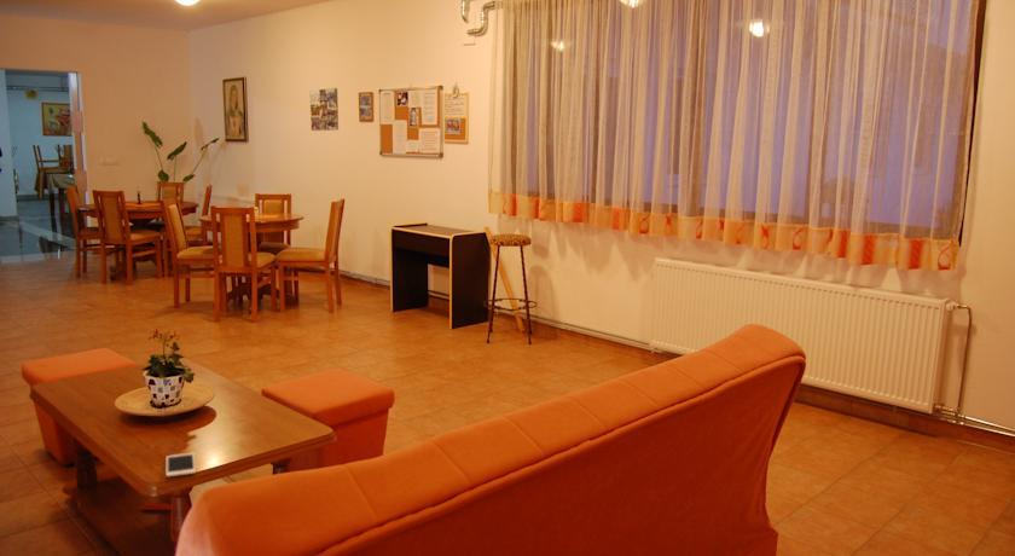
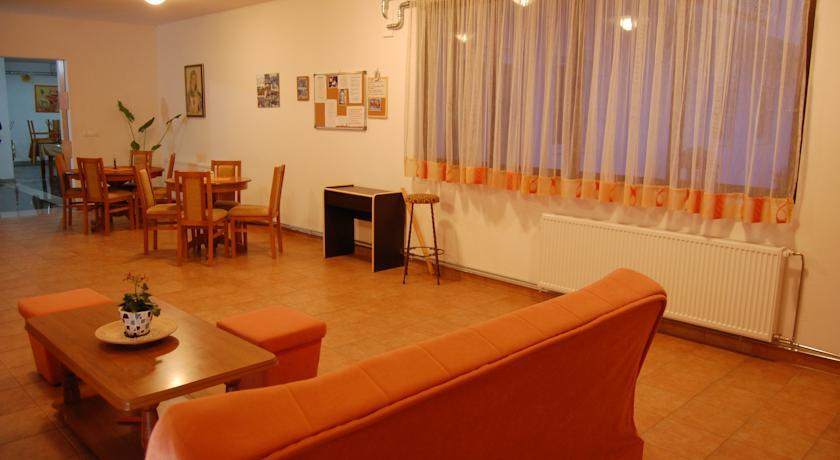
- cell phone [166,452,197,479]
